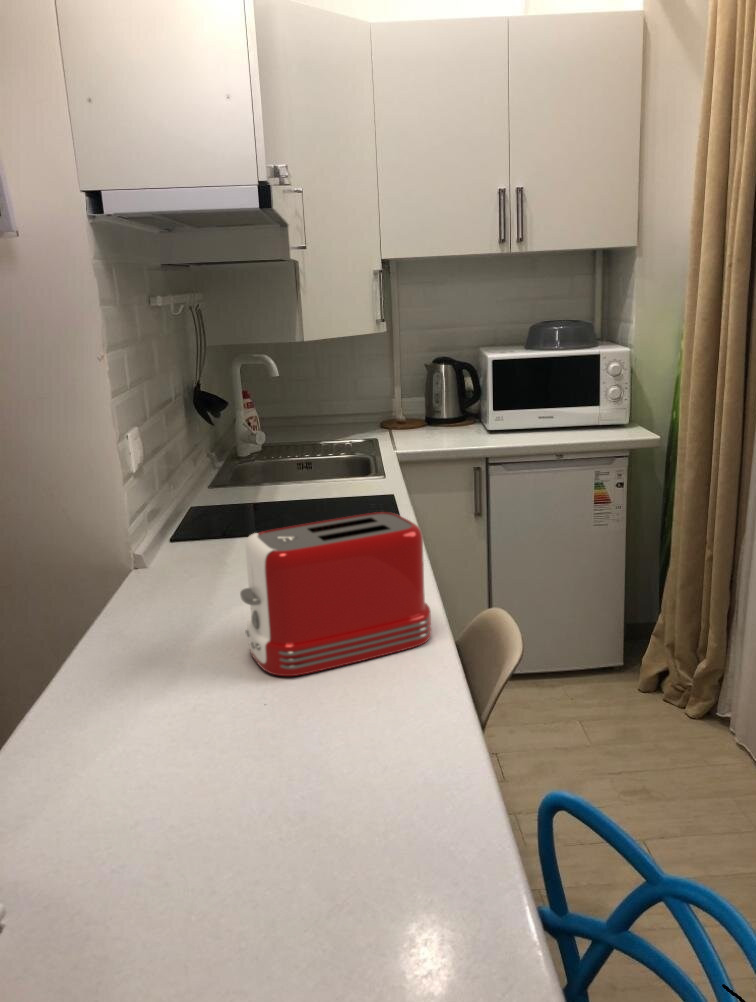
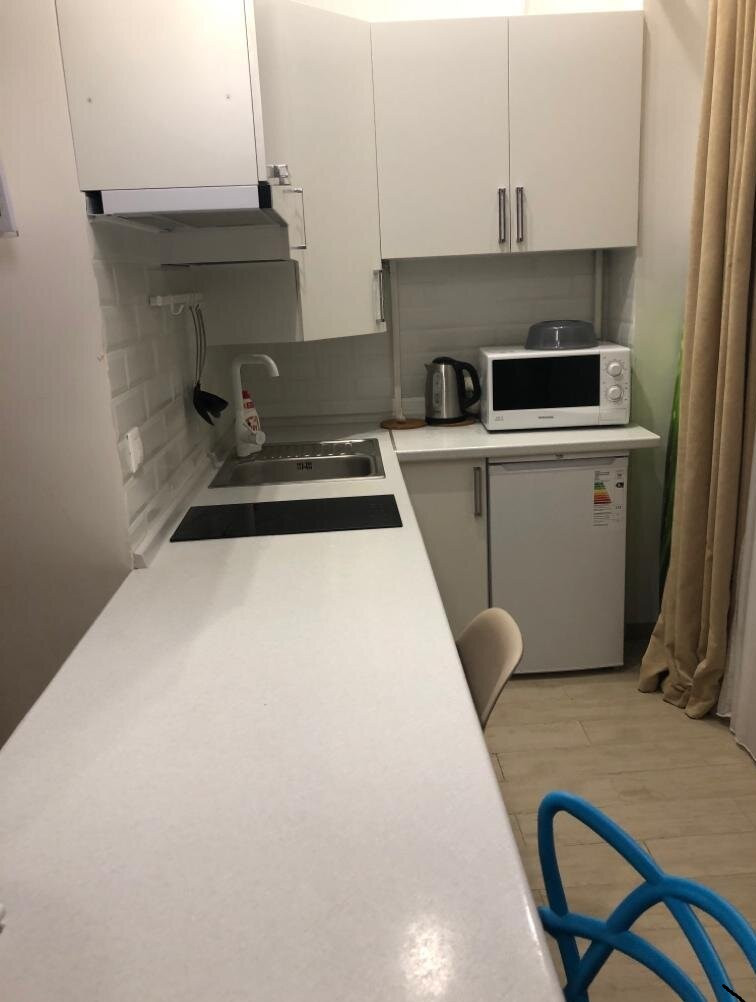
- toaster [239,511,432,677]
